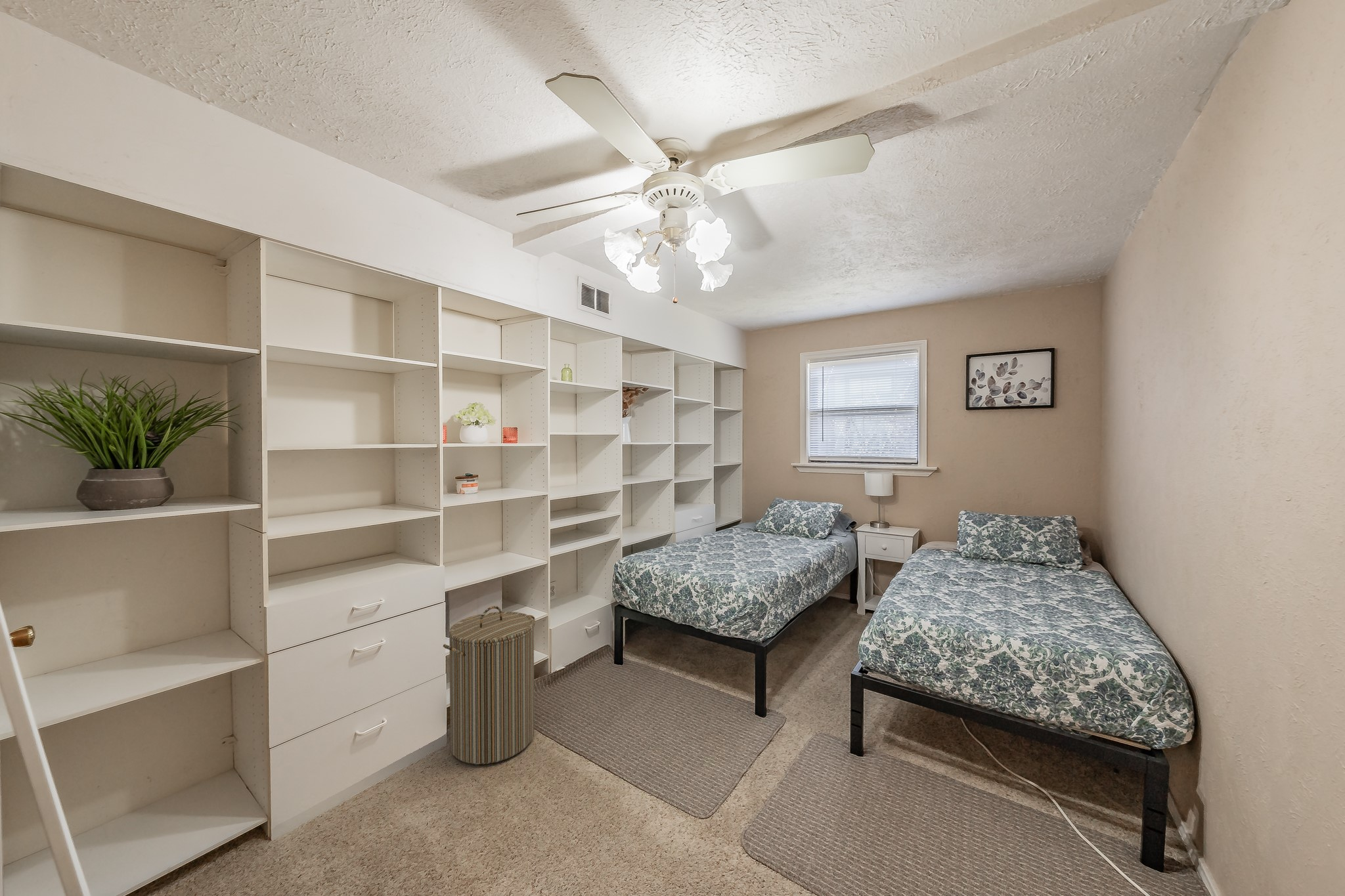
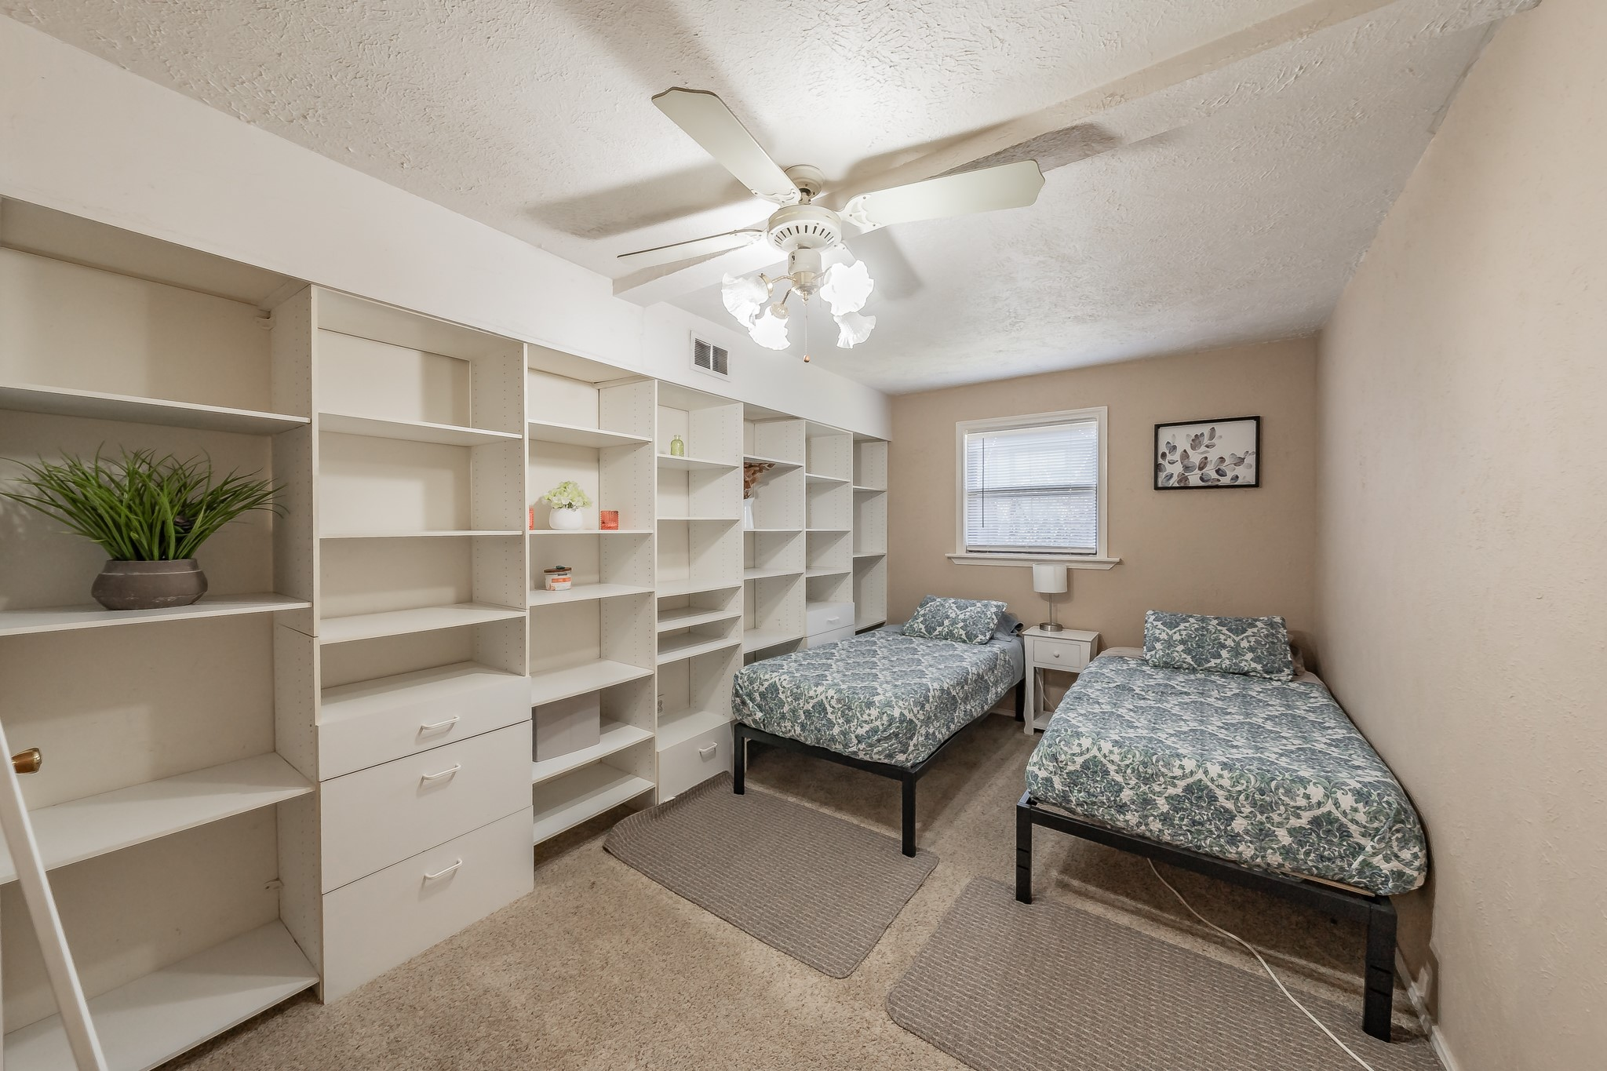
- laundry hamper [443,605,536,765]
